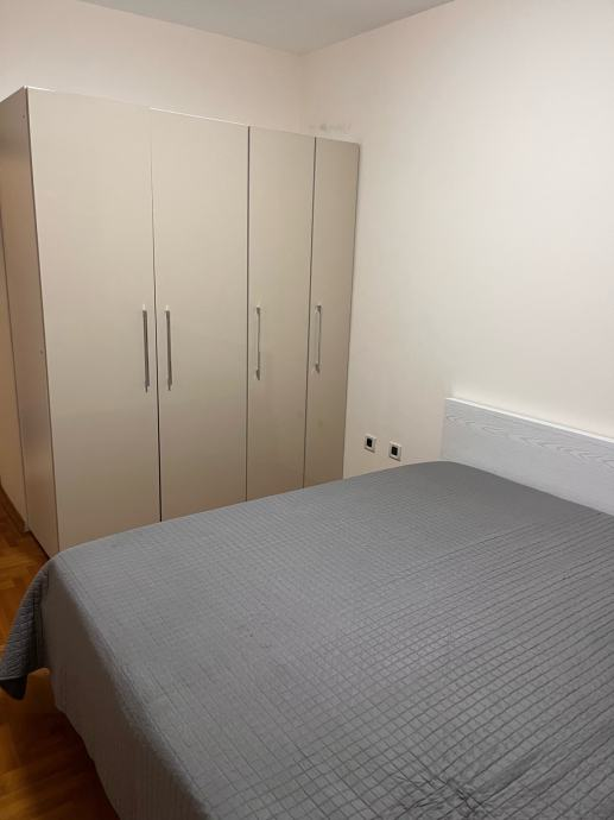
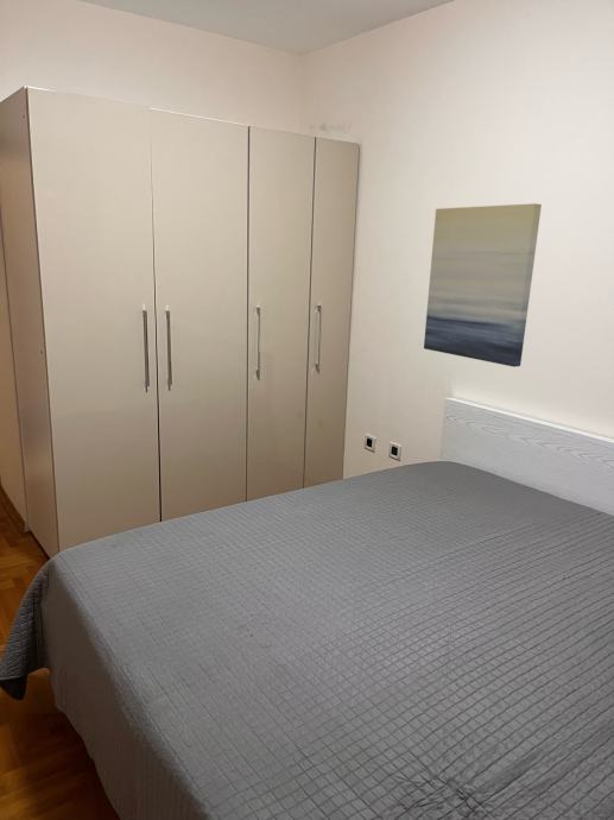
+ wall art [423,202,543,368]
